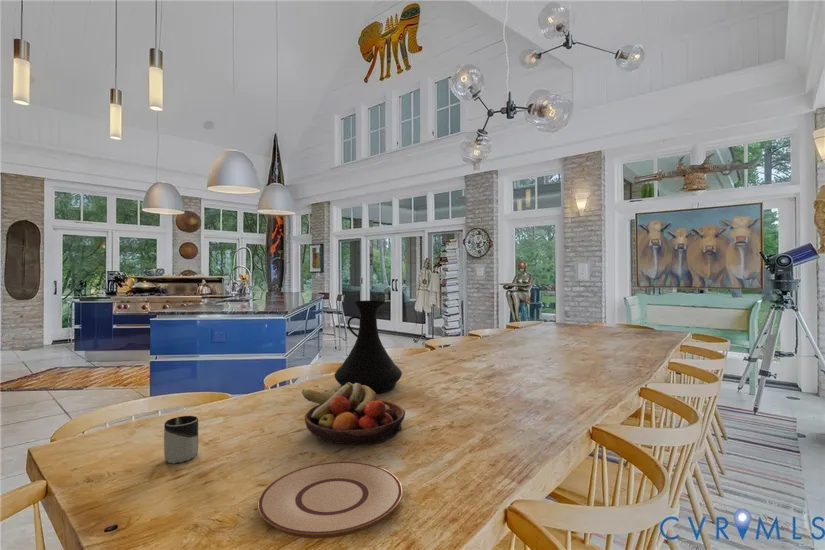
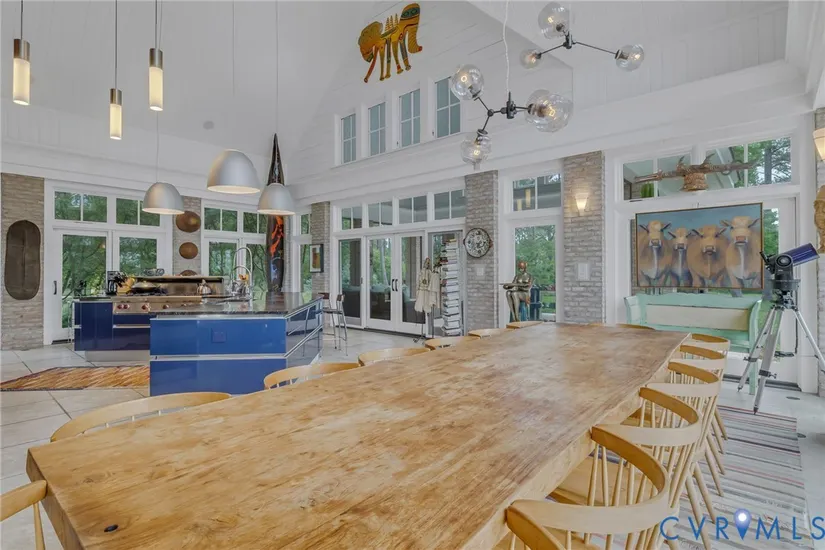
- fruit bowl [301,382,406,445]
- vase [333,300,403,394]
- plate [257,461,403,540]
- cup [163,415,199,464]
